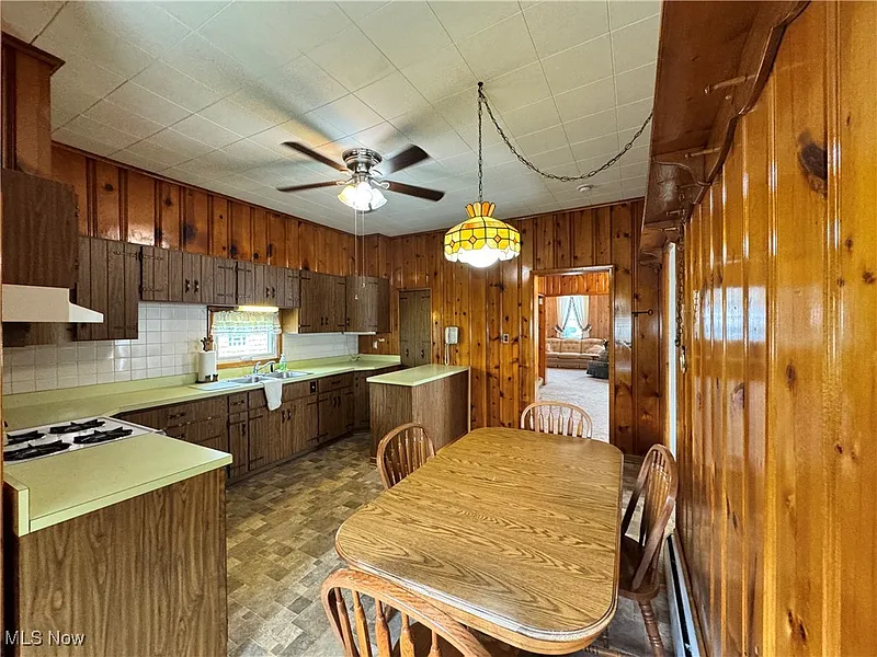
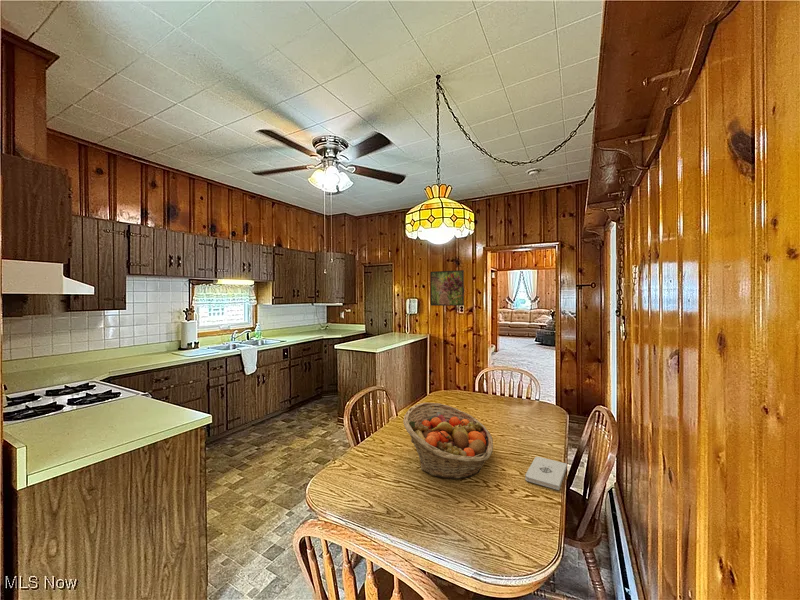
+ fruit basket [402,402,494,480]
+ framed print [429,269,465,307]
+ notepad [524,456,568,491]
